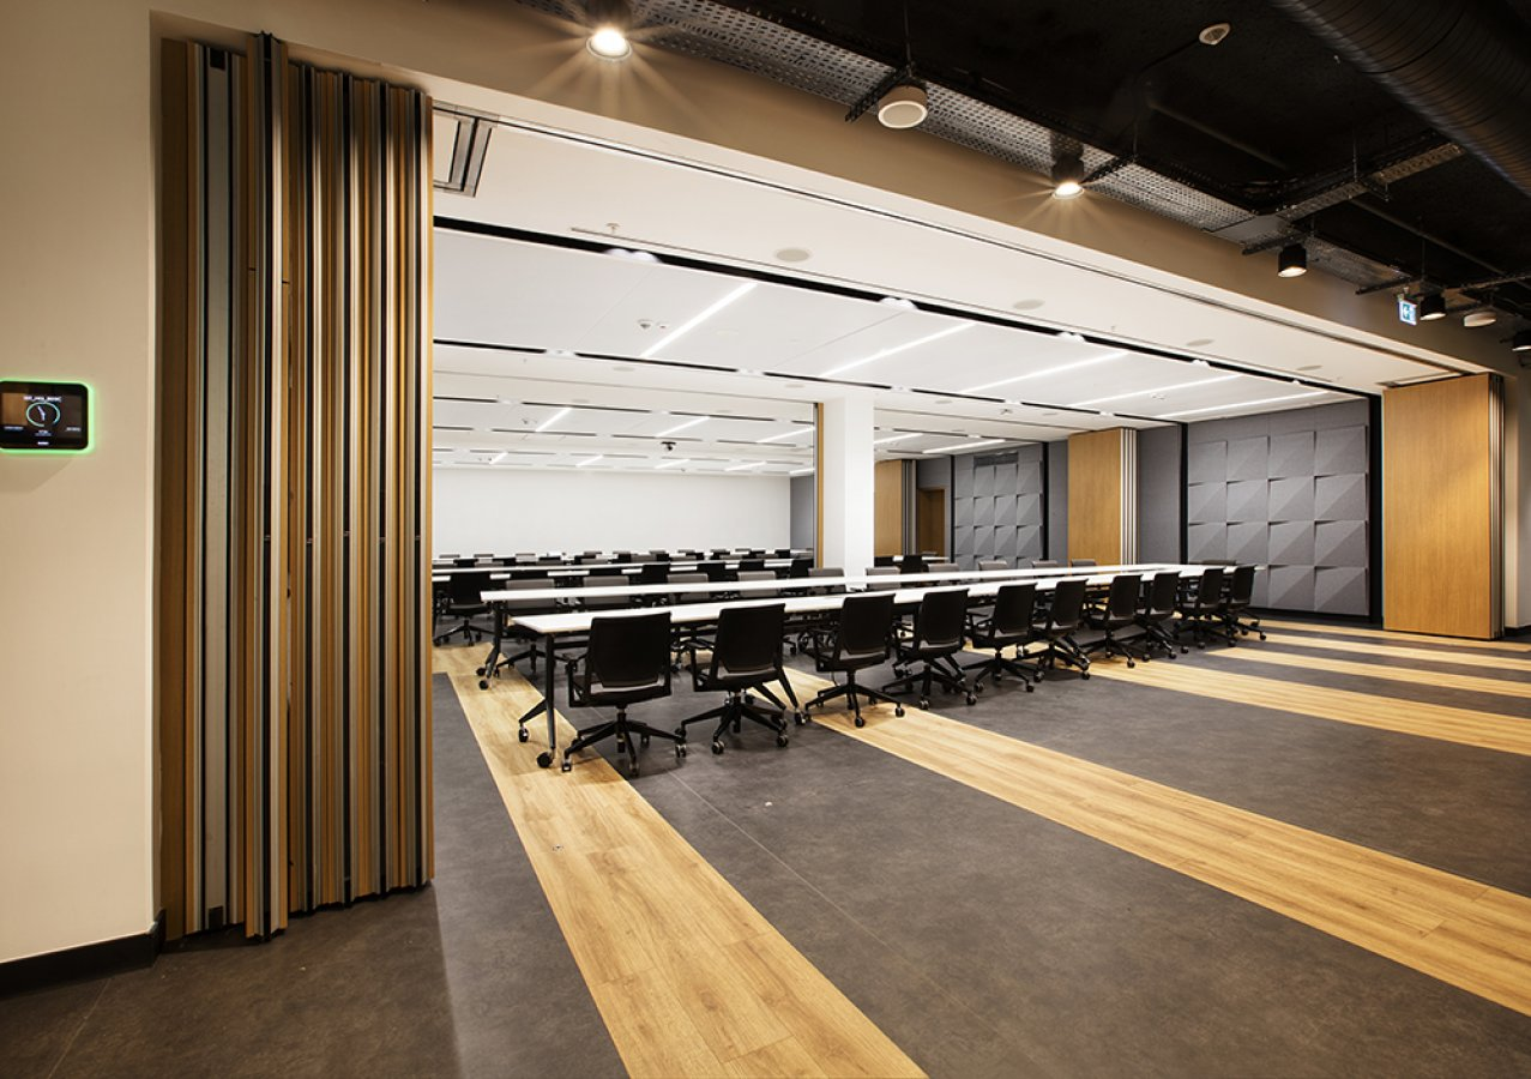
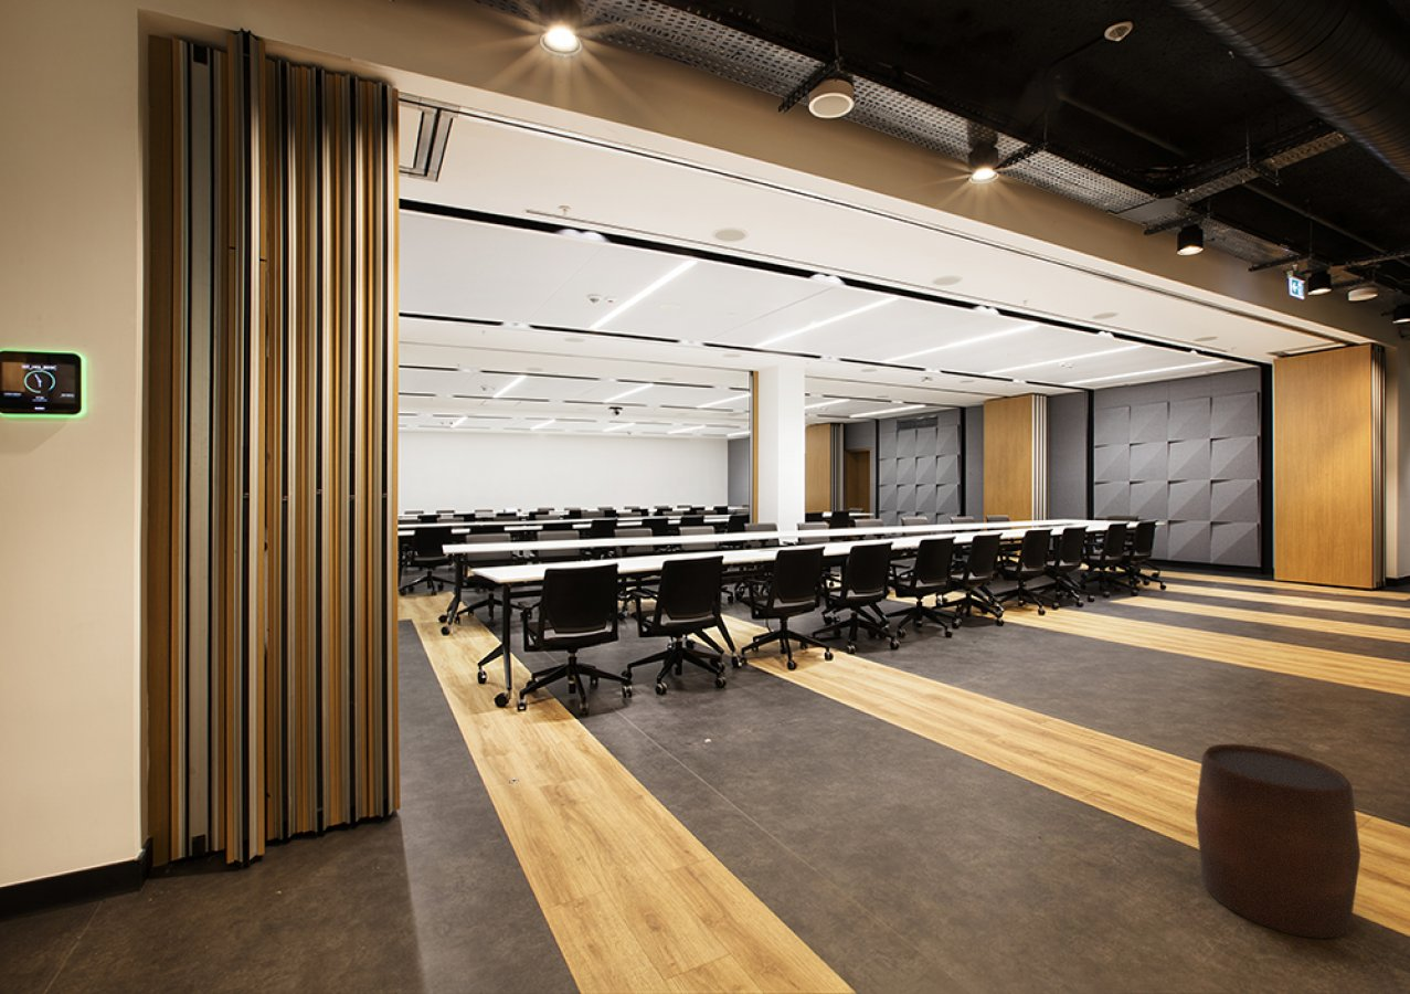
+ stool [1194,743,1361,940]
